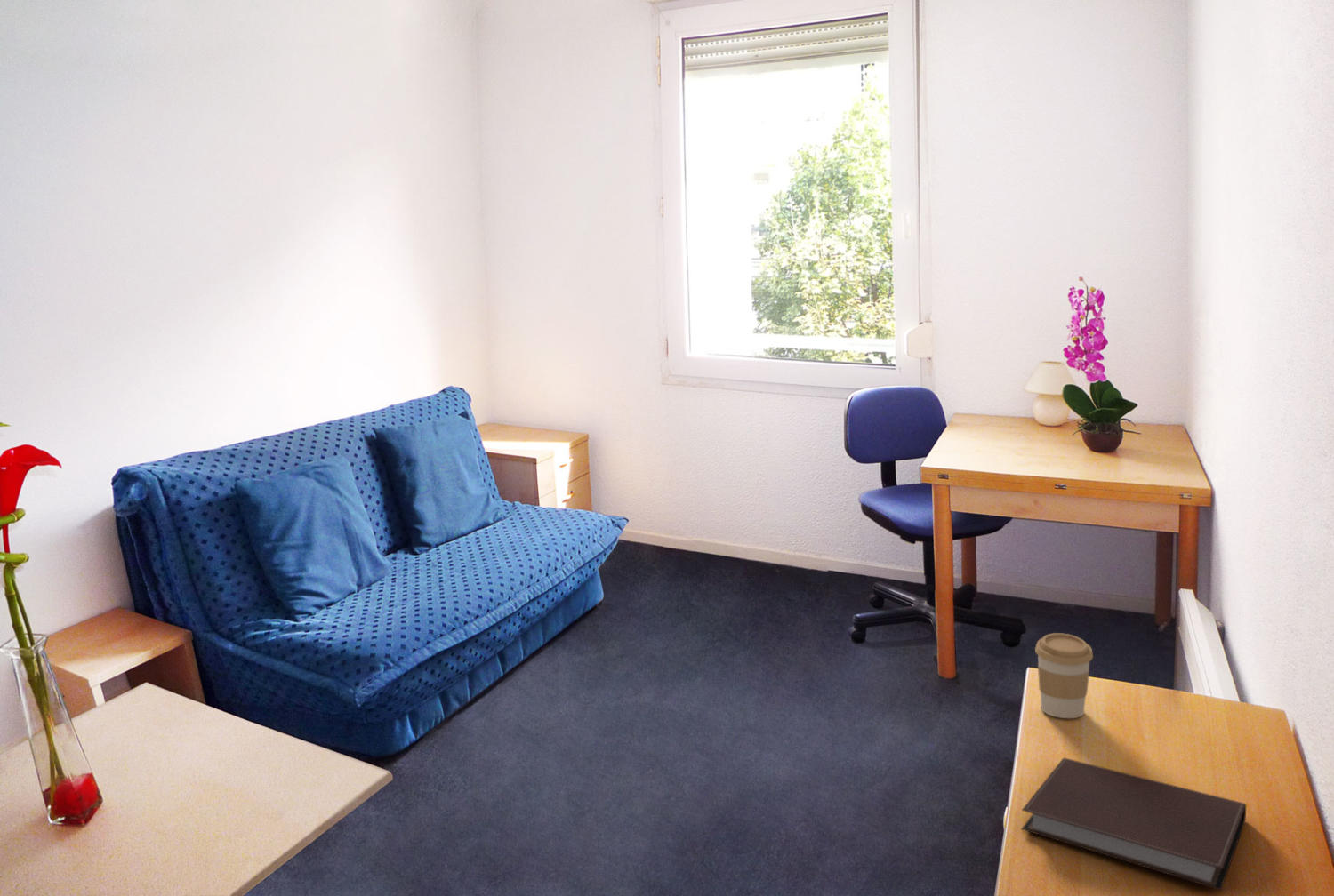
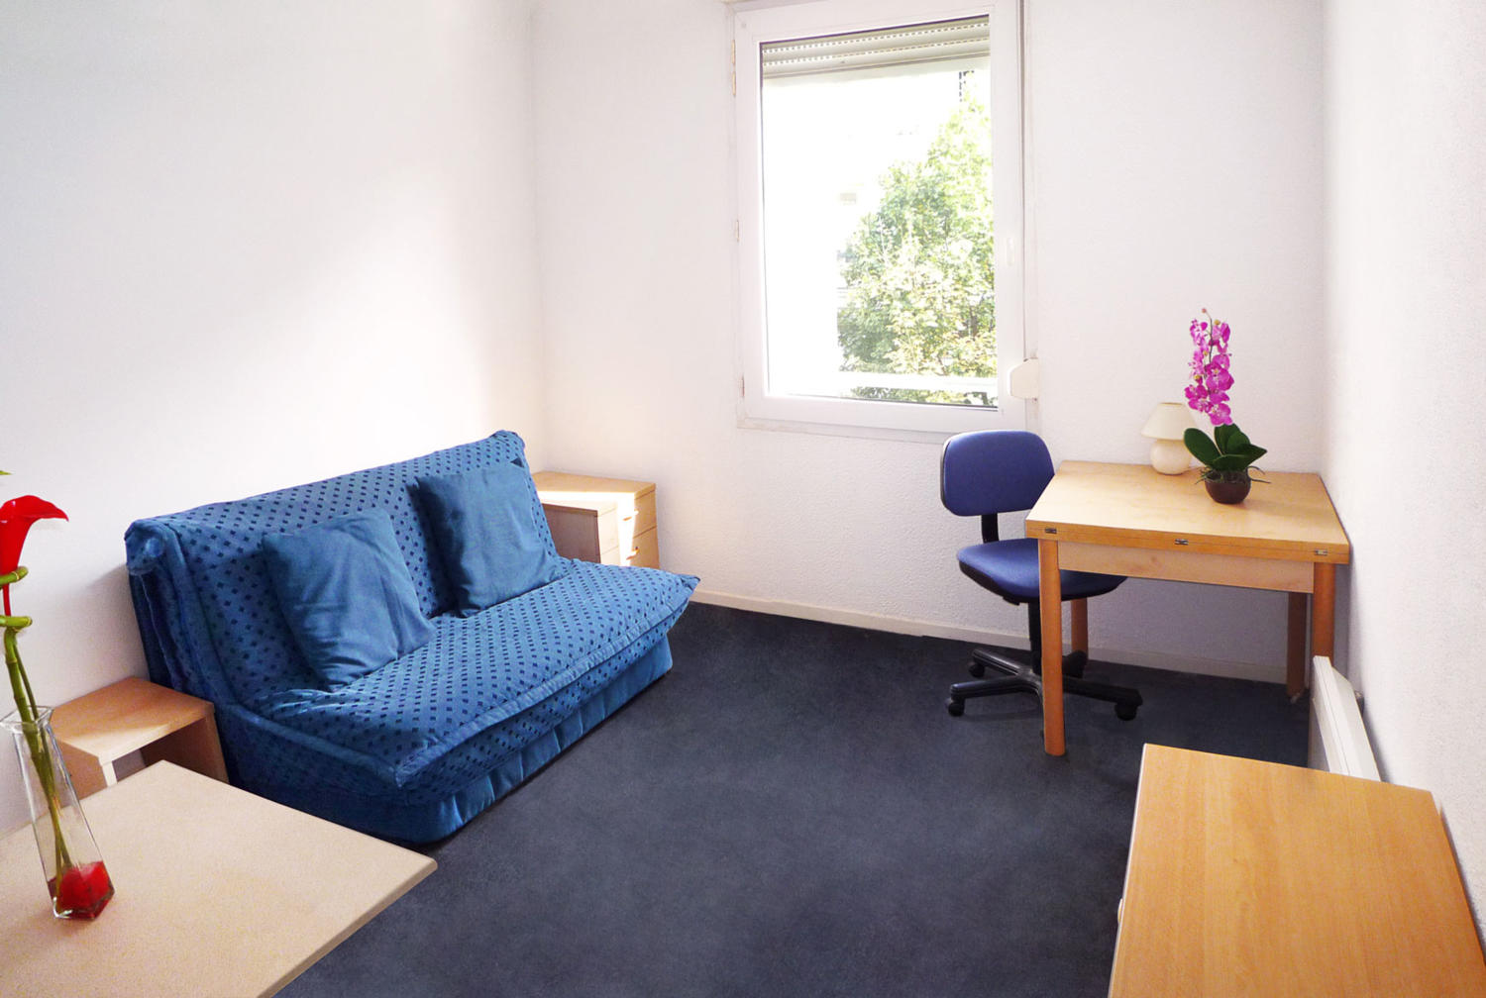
- notebook [1021,757,1247,892]
- coffee cup [1034,632,1094,719]
